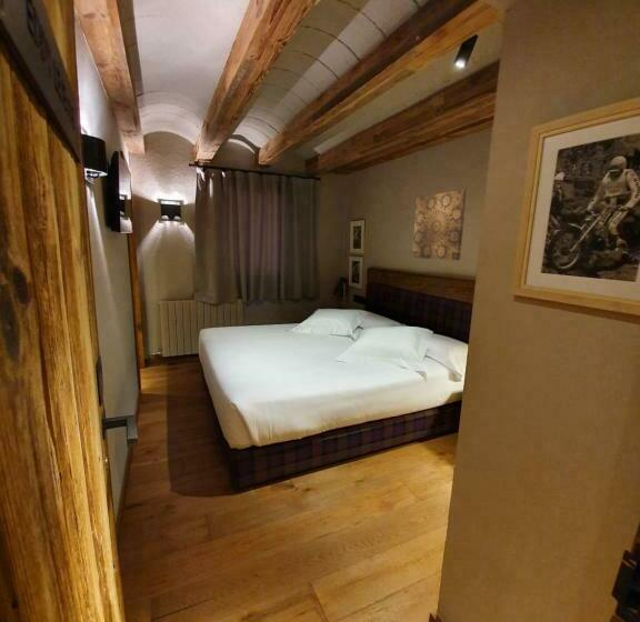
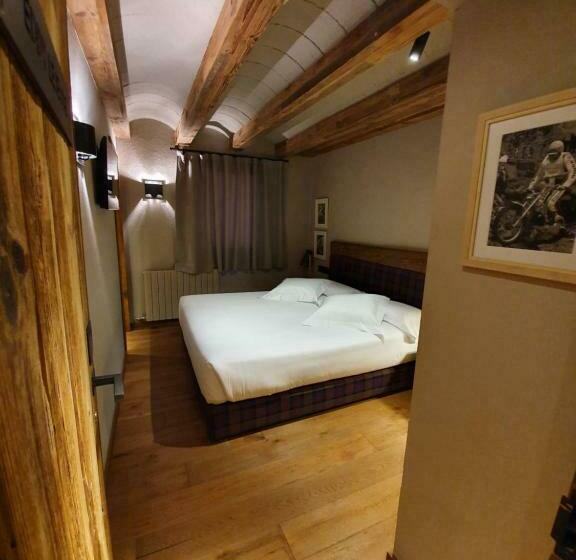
- wall art [411,188,469,261]
